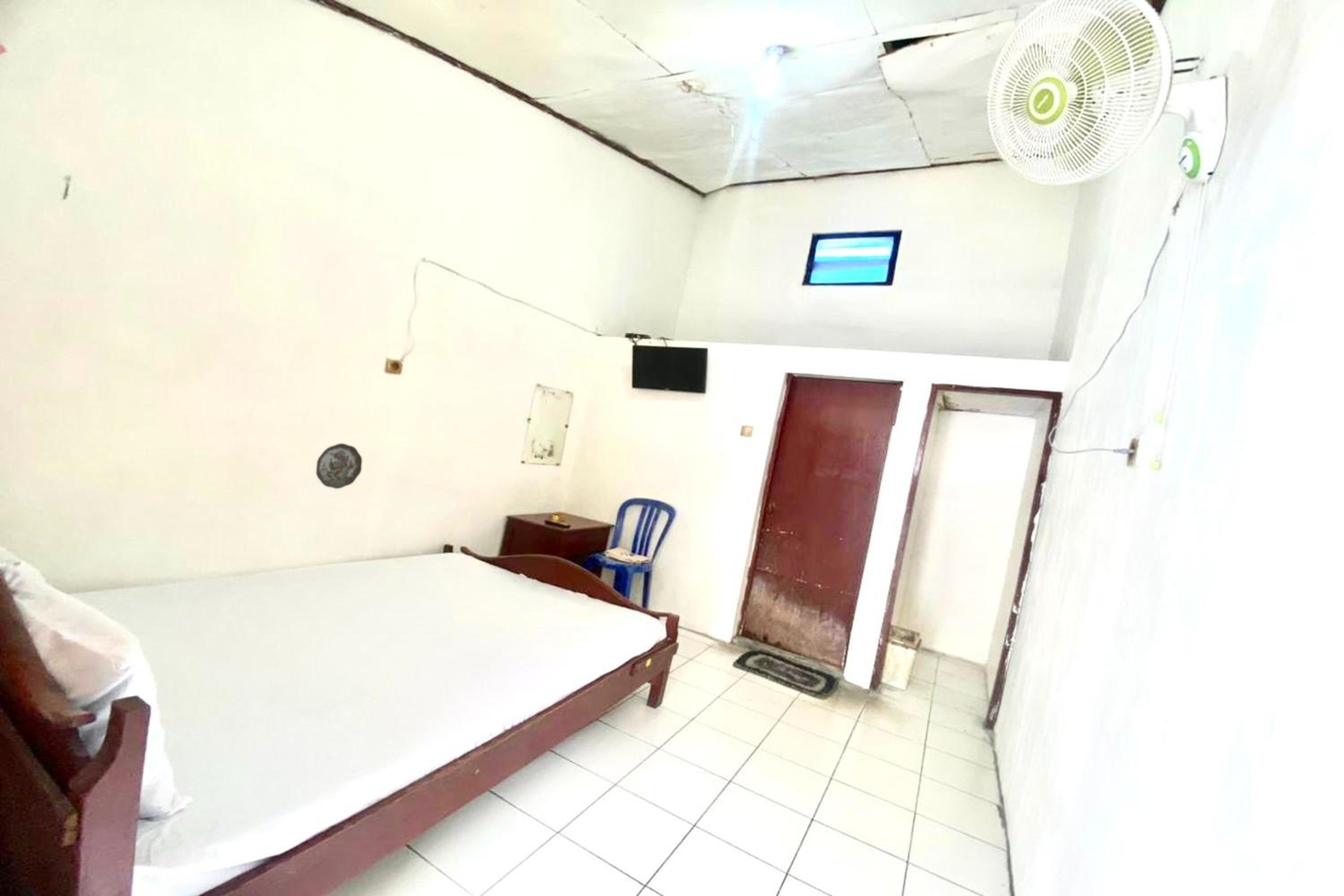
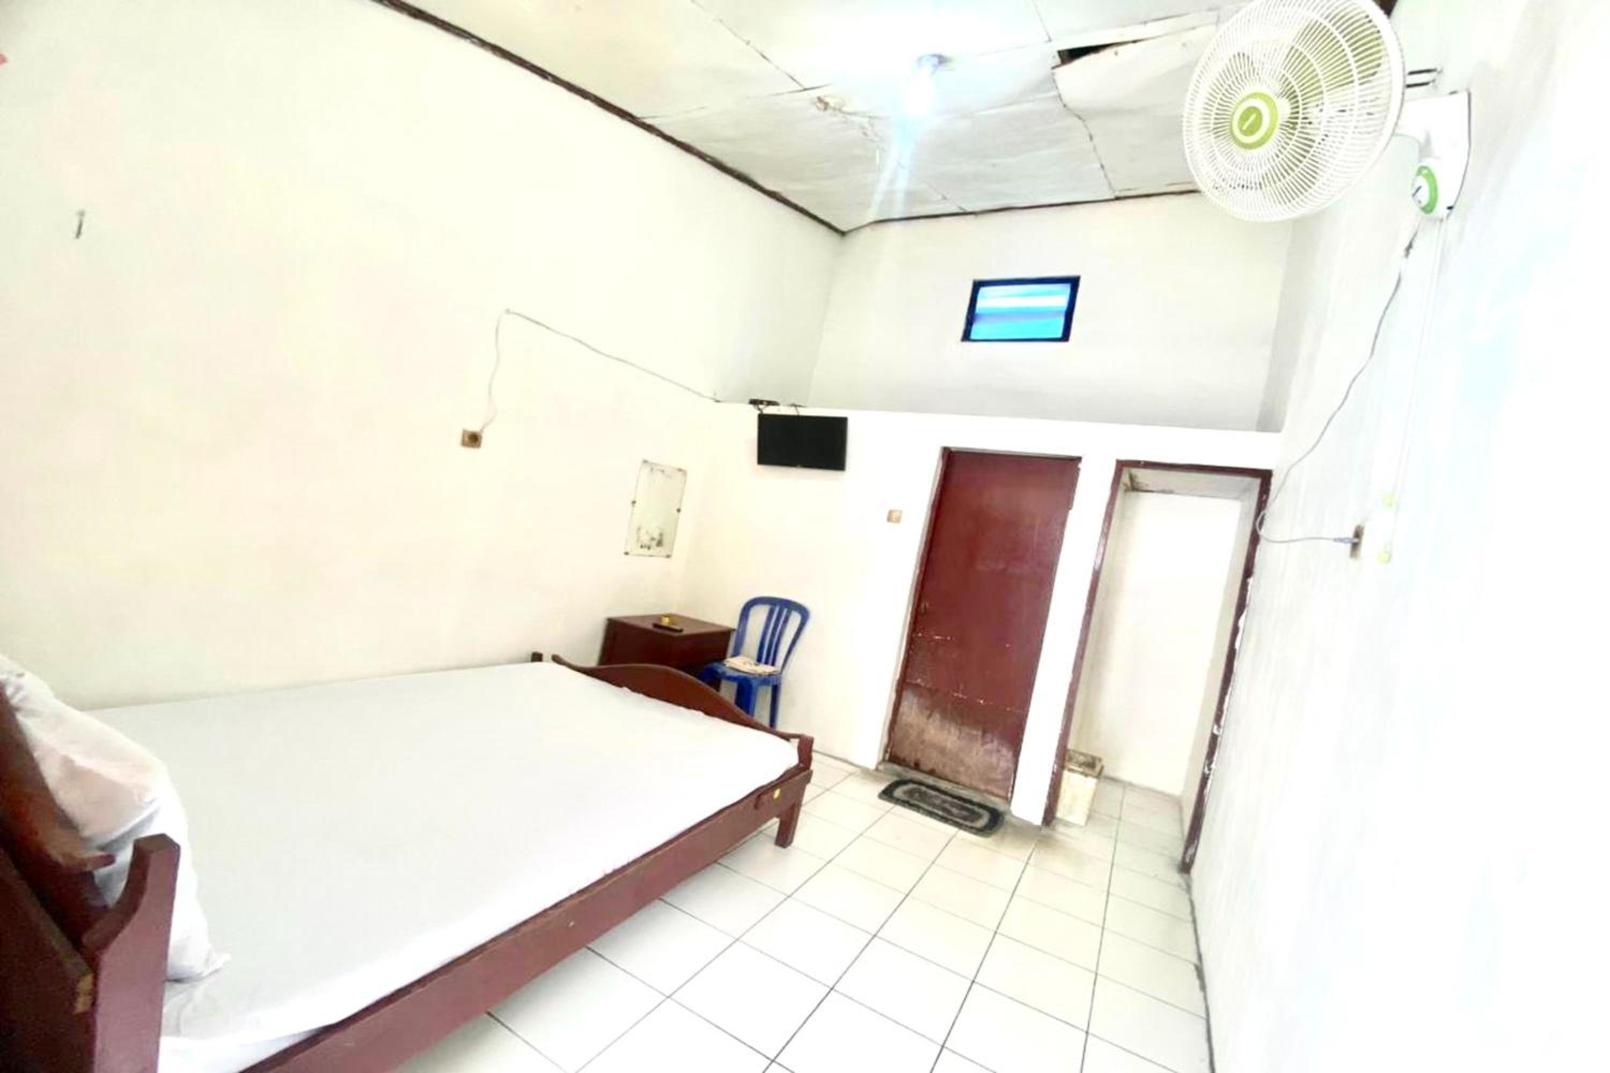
- decorative plate [316,443,362,489]
